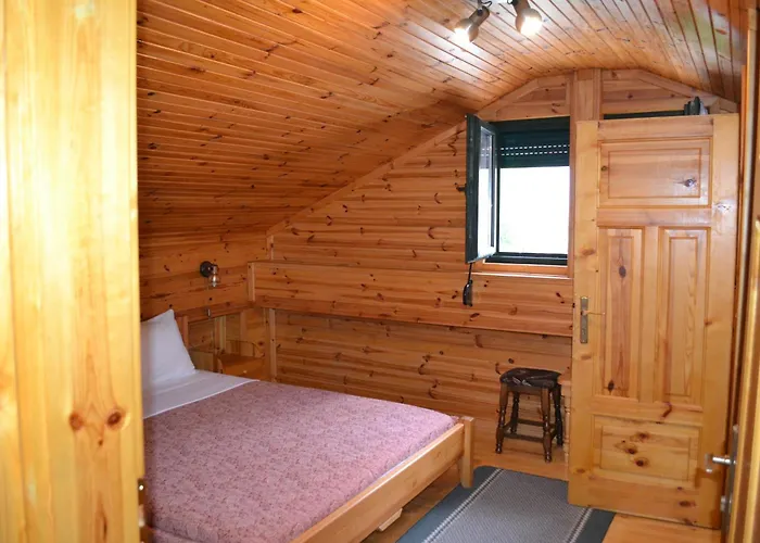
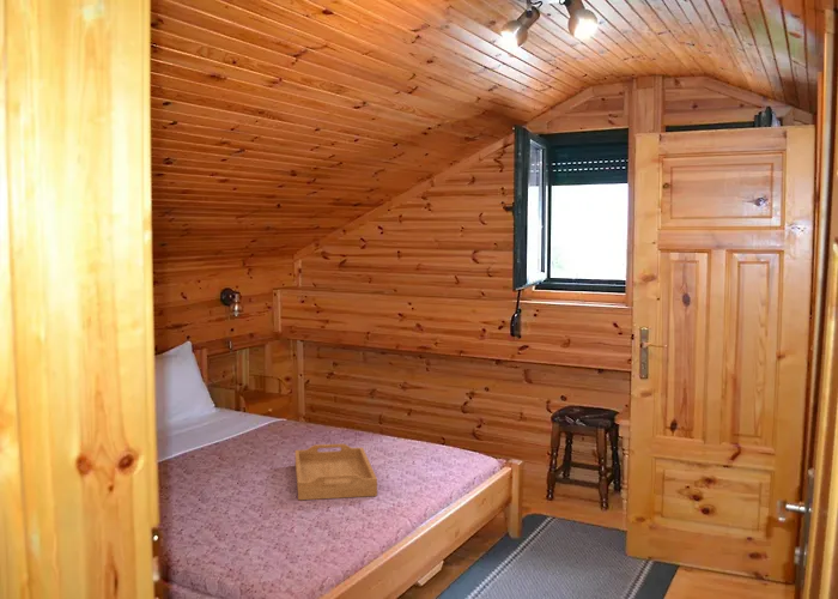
+ serving tray [294,443,378,501]
